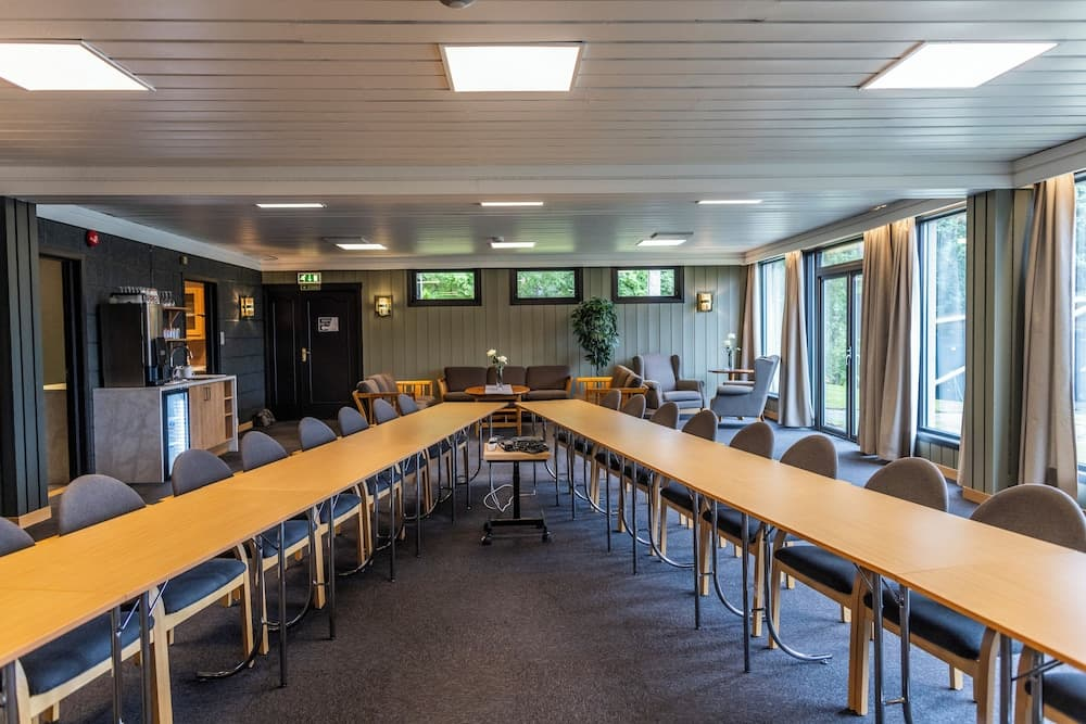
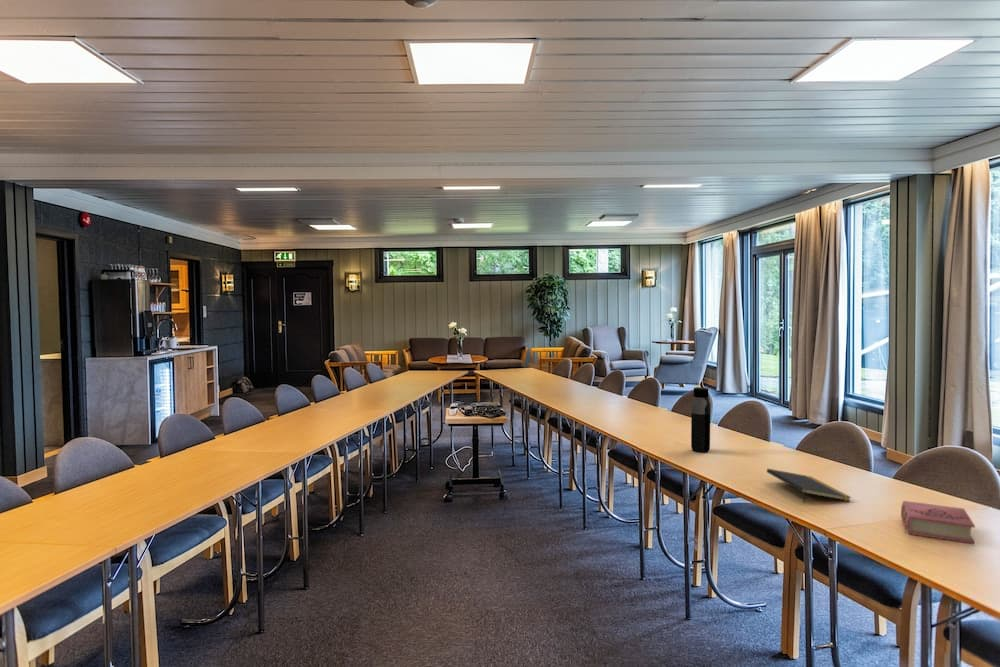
+ water bottle [690,386,711,454]
+ notepad [766,468,852,504]
+ book [900,500,976,545]
